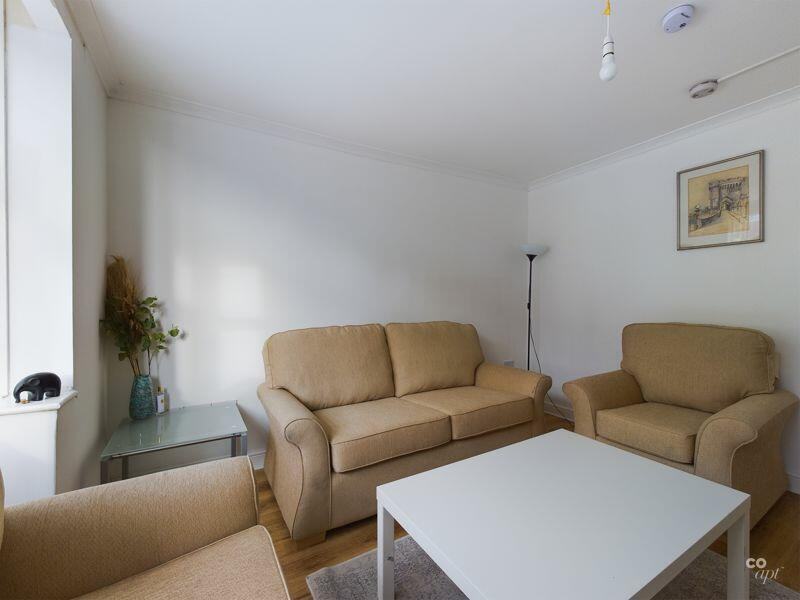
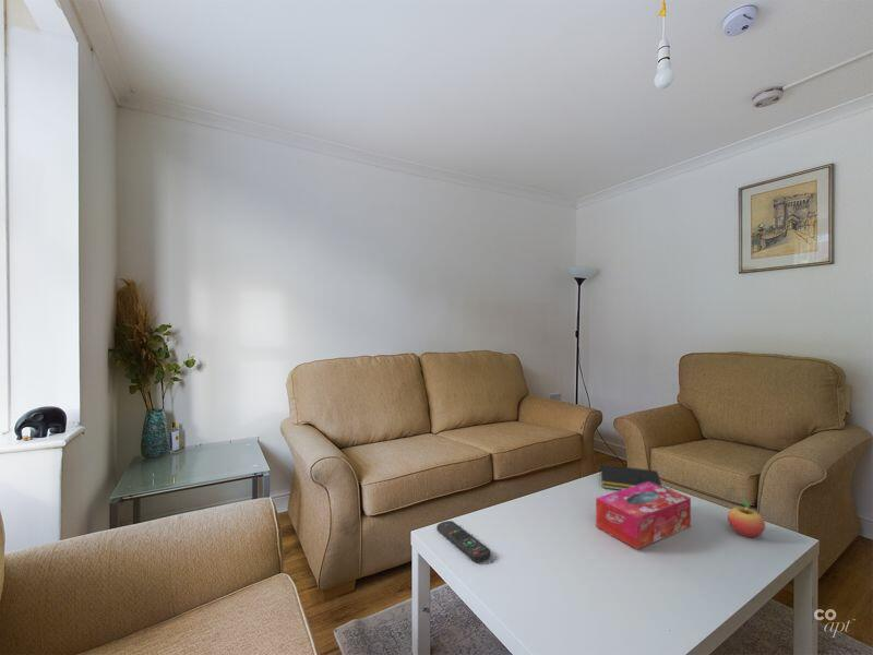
+ fruit [727,498,766,538]
+ tissue box [595,483,692,550]
+ remote control [435,520,491,562]
+ notepad [598,463,663,491]
